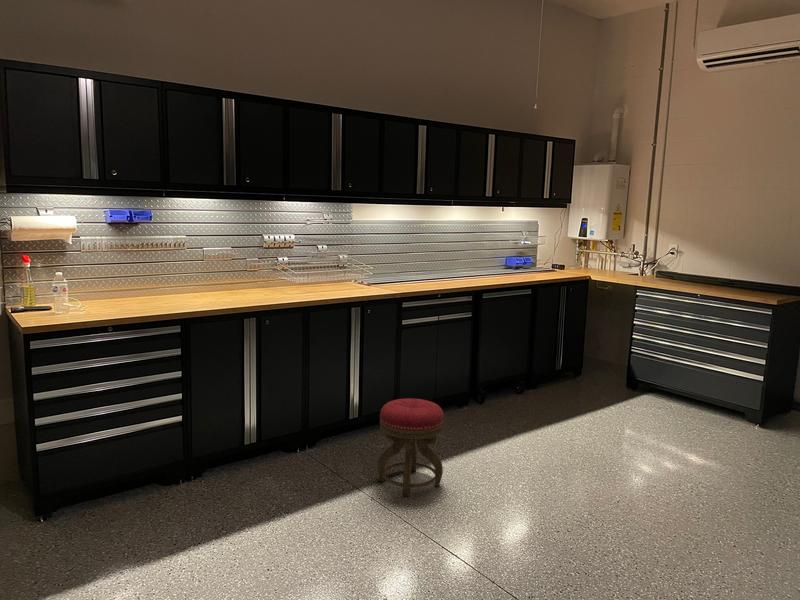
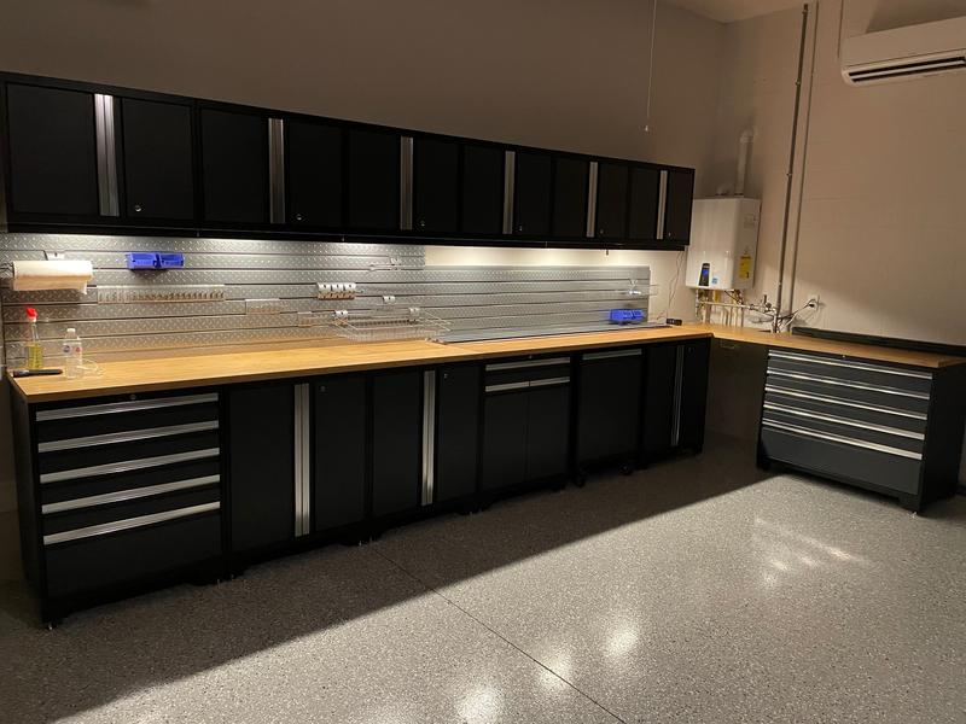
- stool [376,397,445,497]
